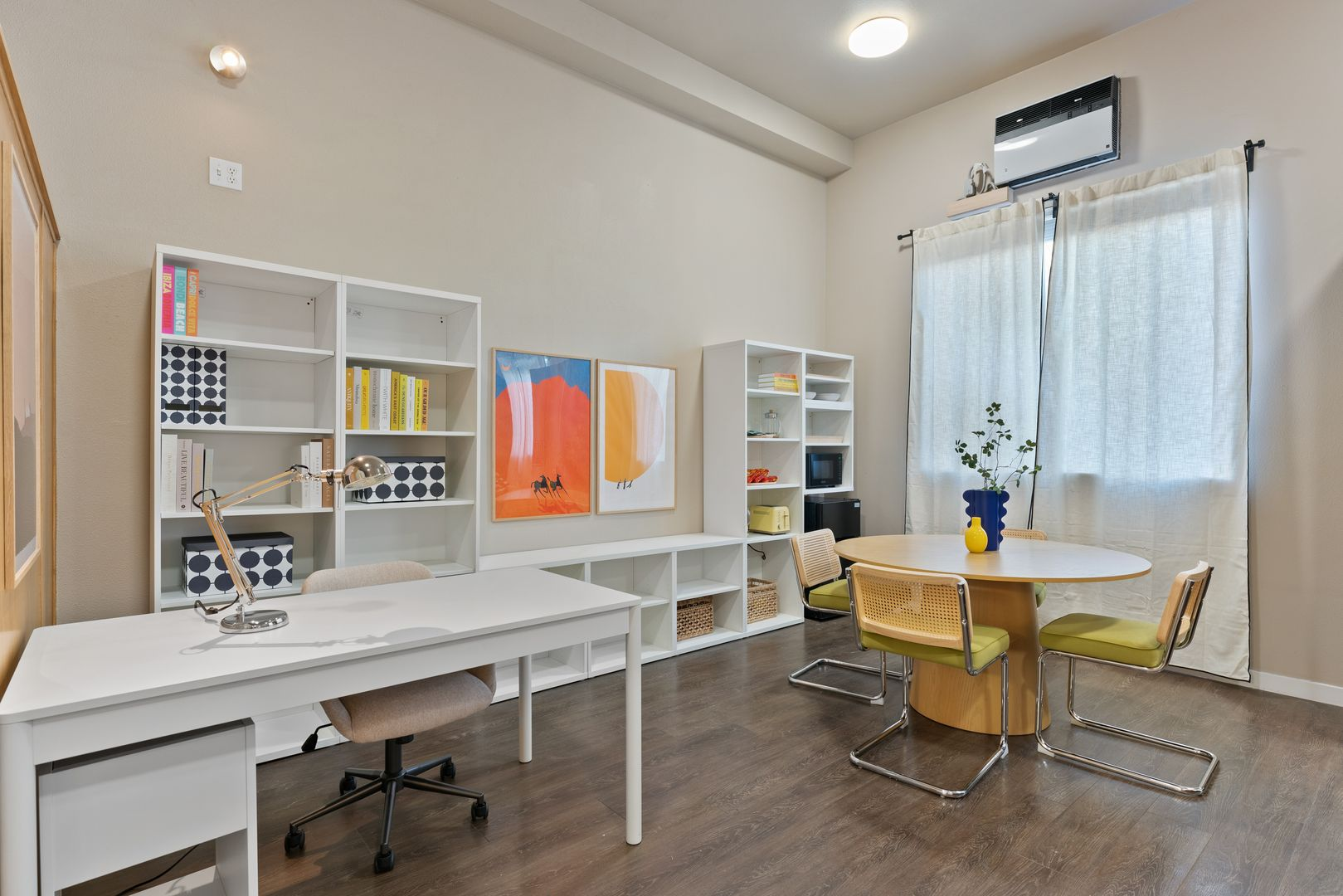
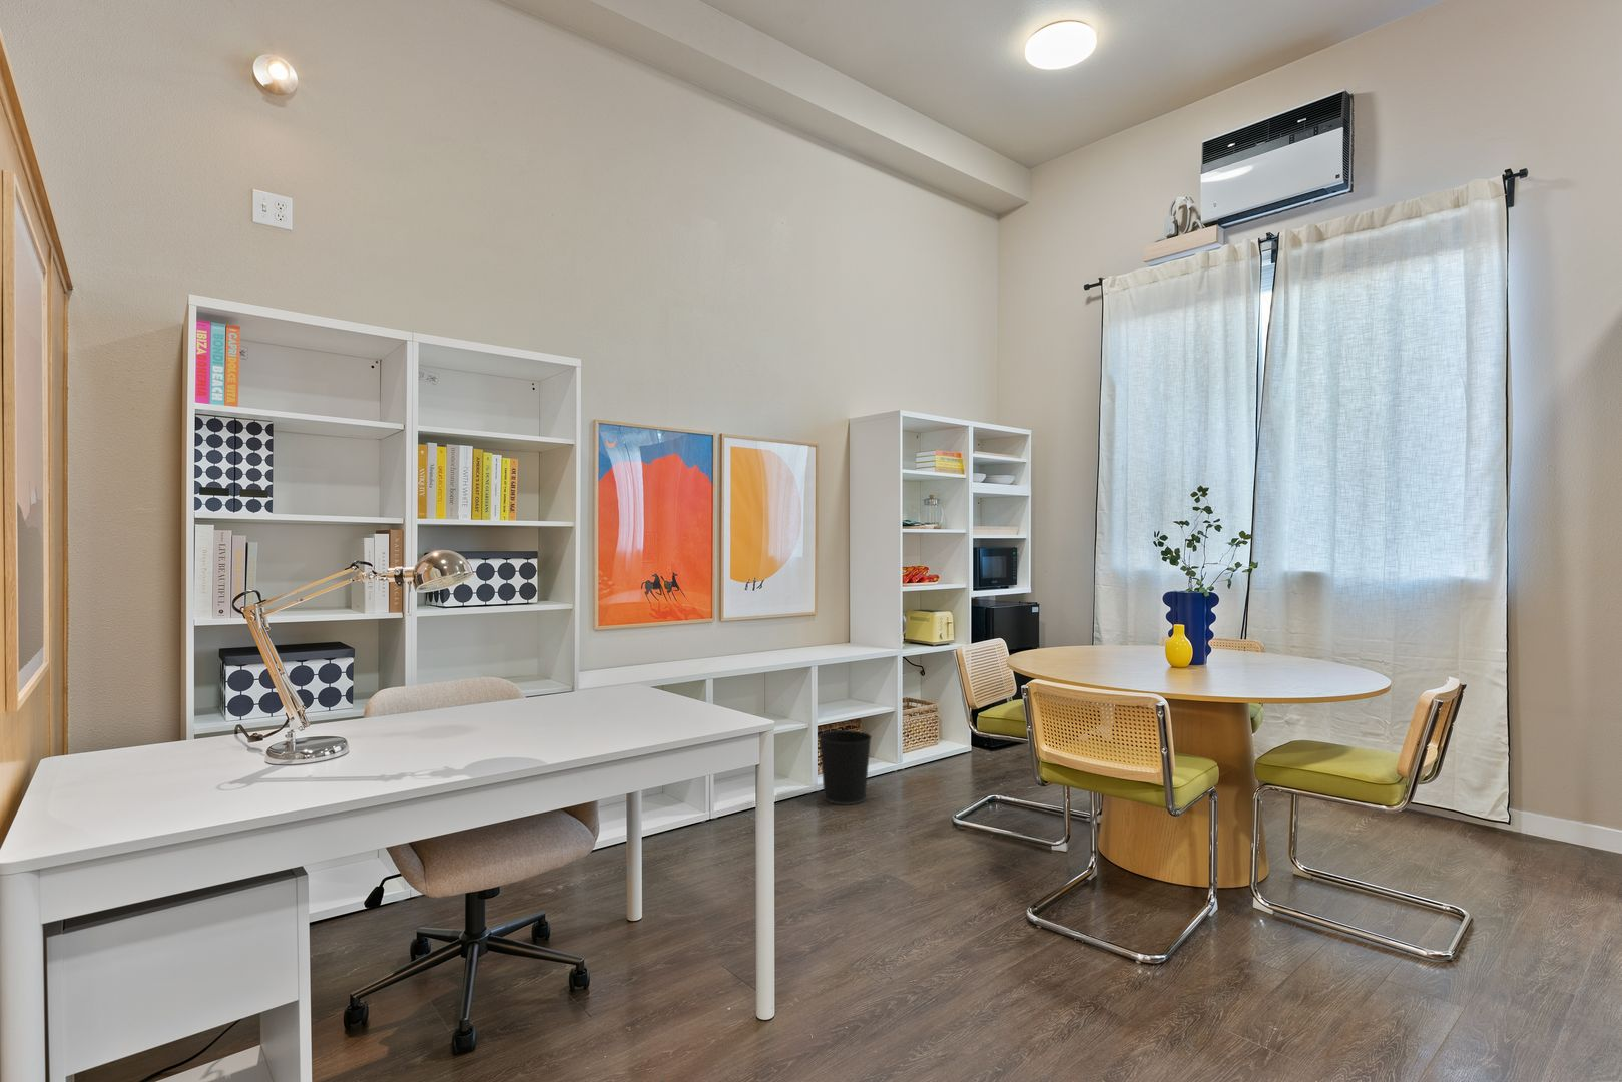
+ wastebasket [816,729,873,807]
